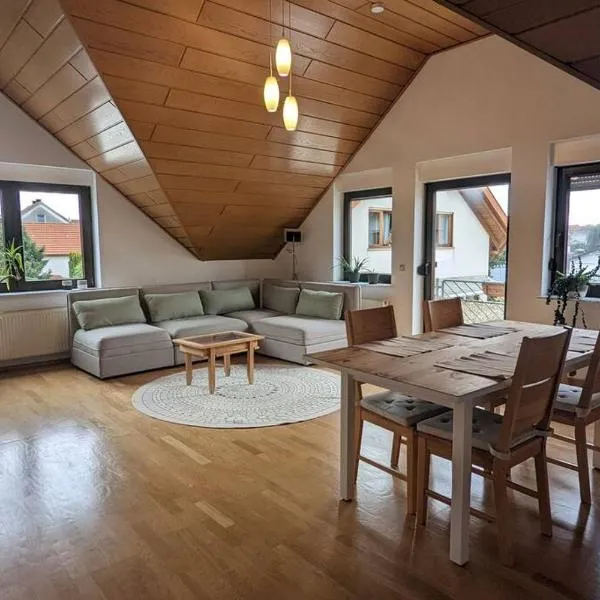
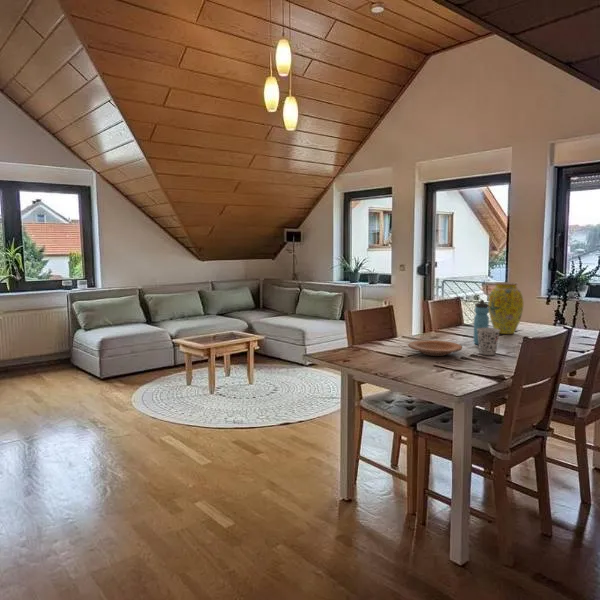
+ vase [487,281,524,335]
+ water bottle [472,299,490,346]
+ plate [407,339,463,357]
+ cup [477,327,500,356]
